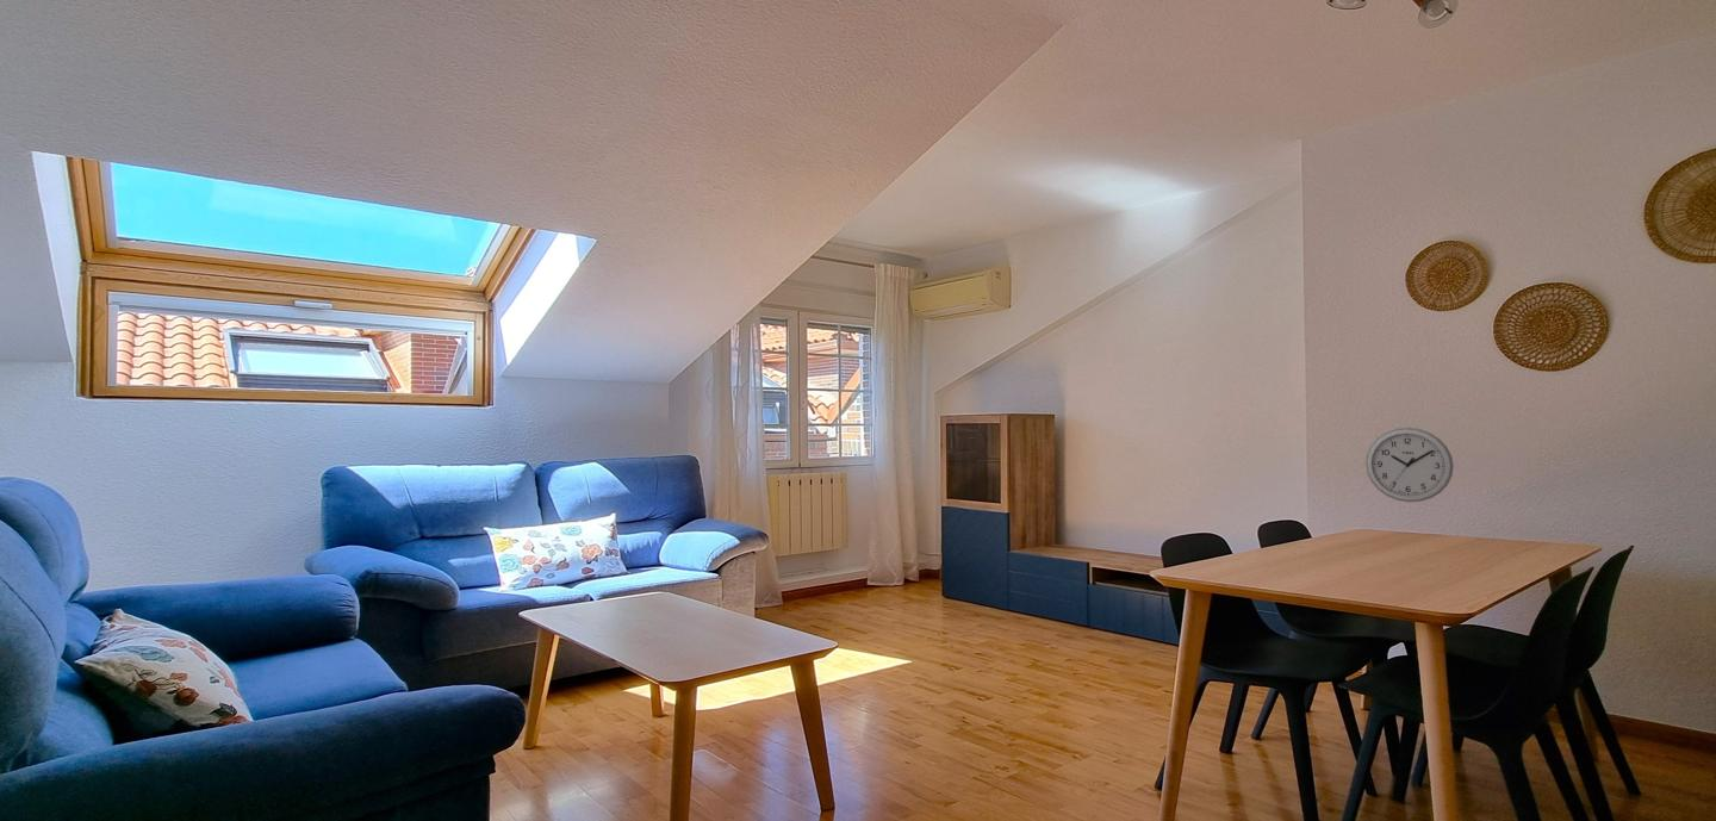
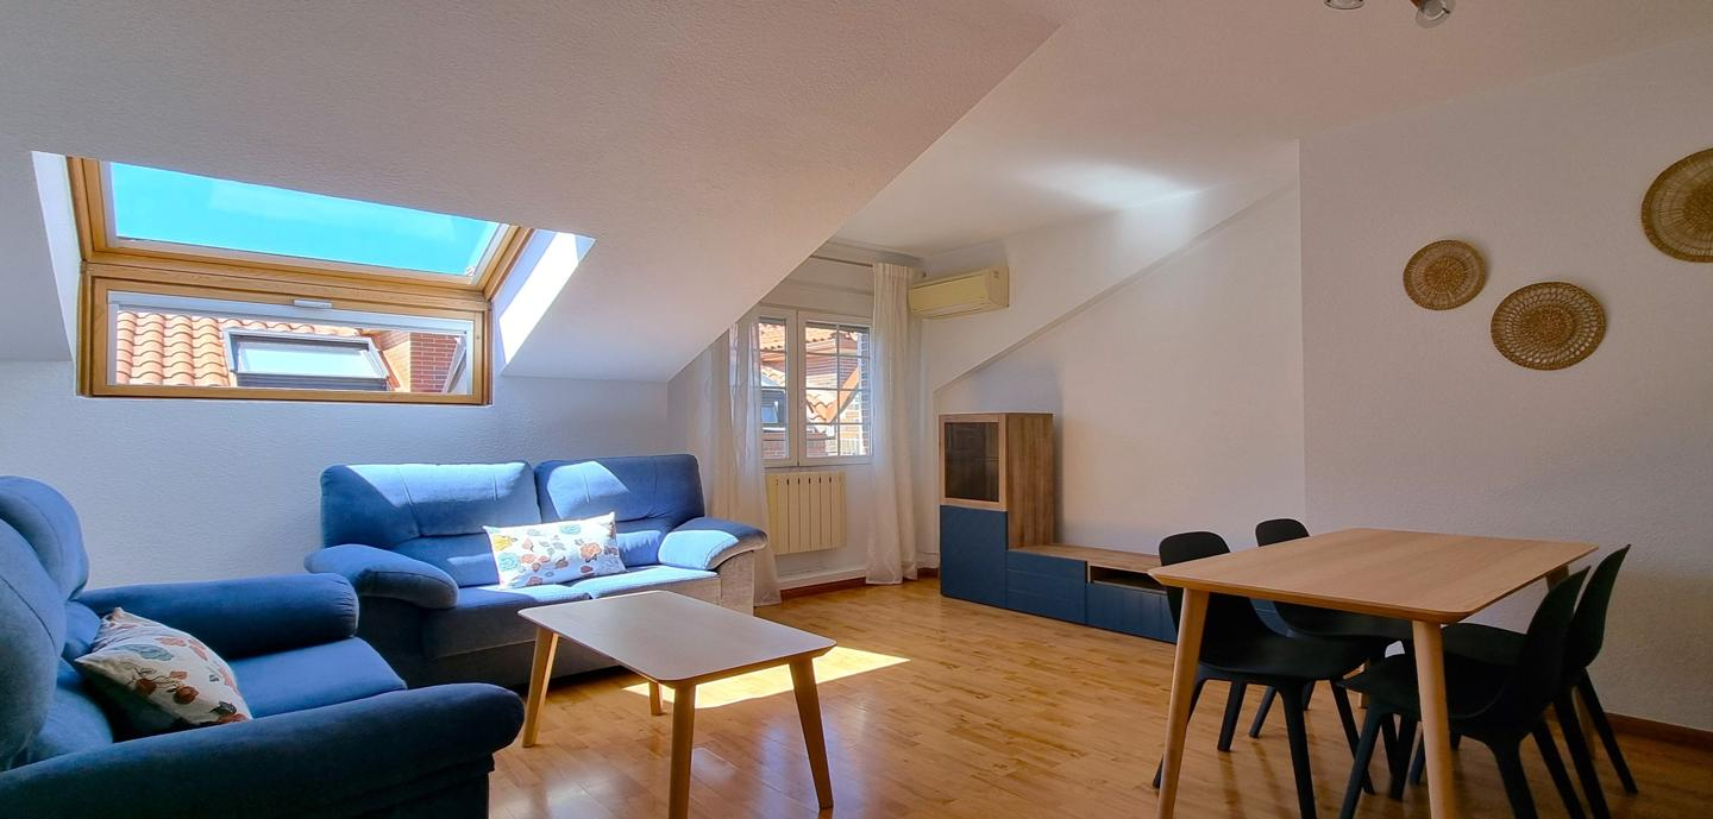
- wall clock [1364,427,1455,503]
